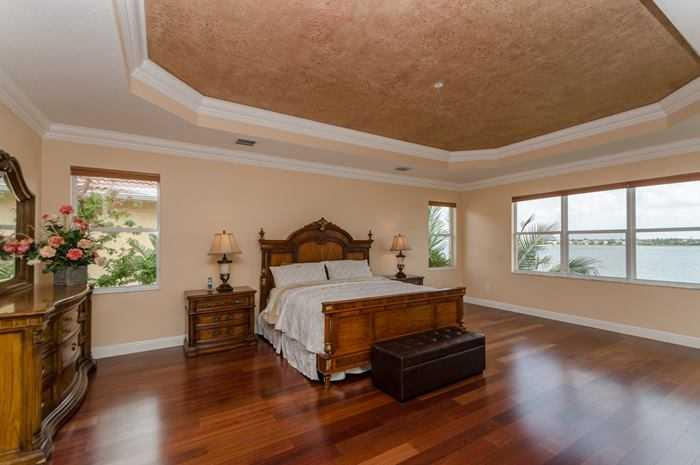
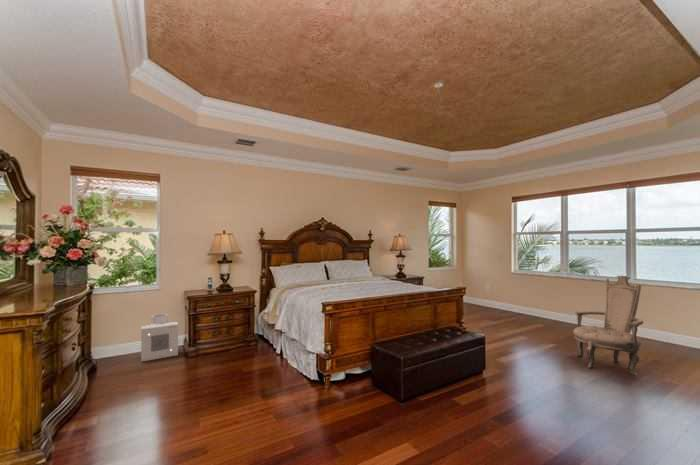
+ armchair [572,275,644,376]
+ air purifier [140,313,179,363]
